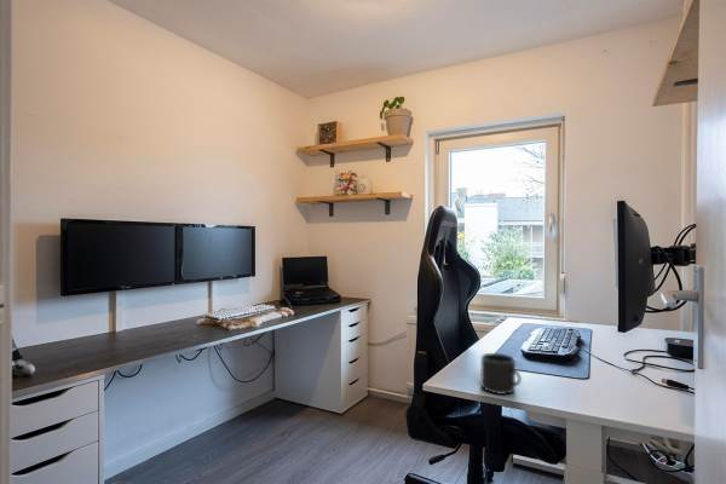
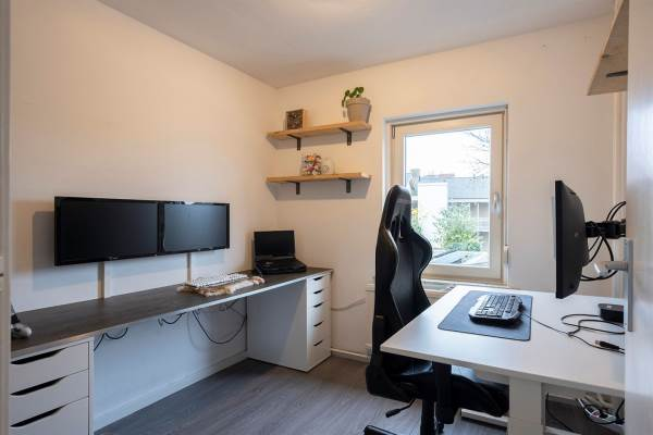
- mug [479,352,523,396]
